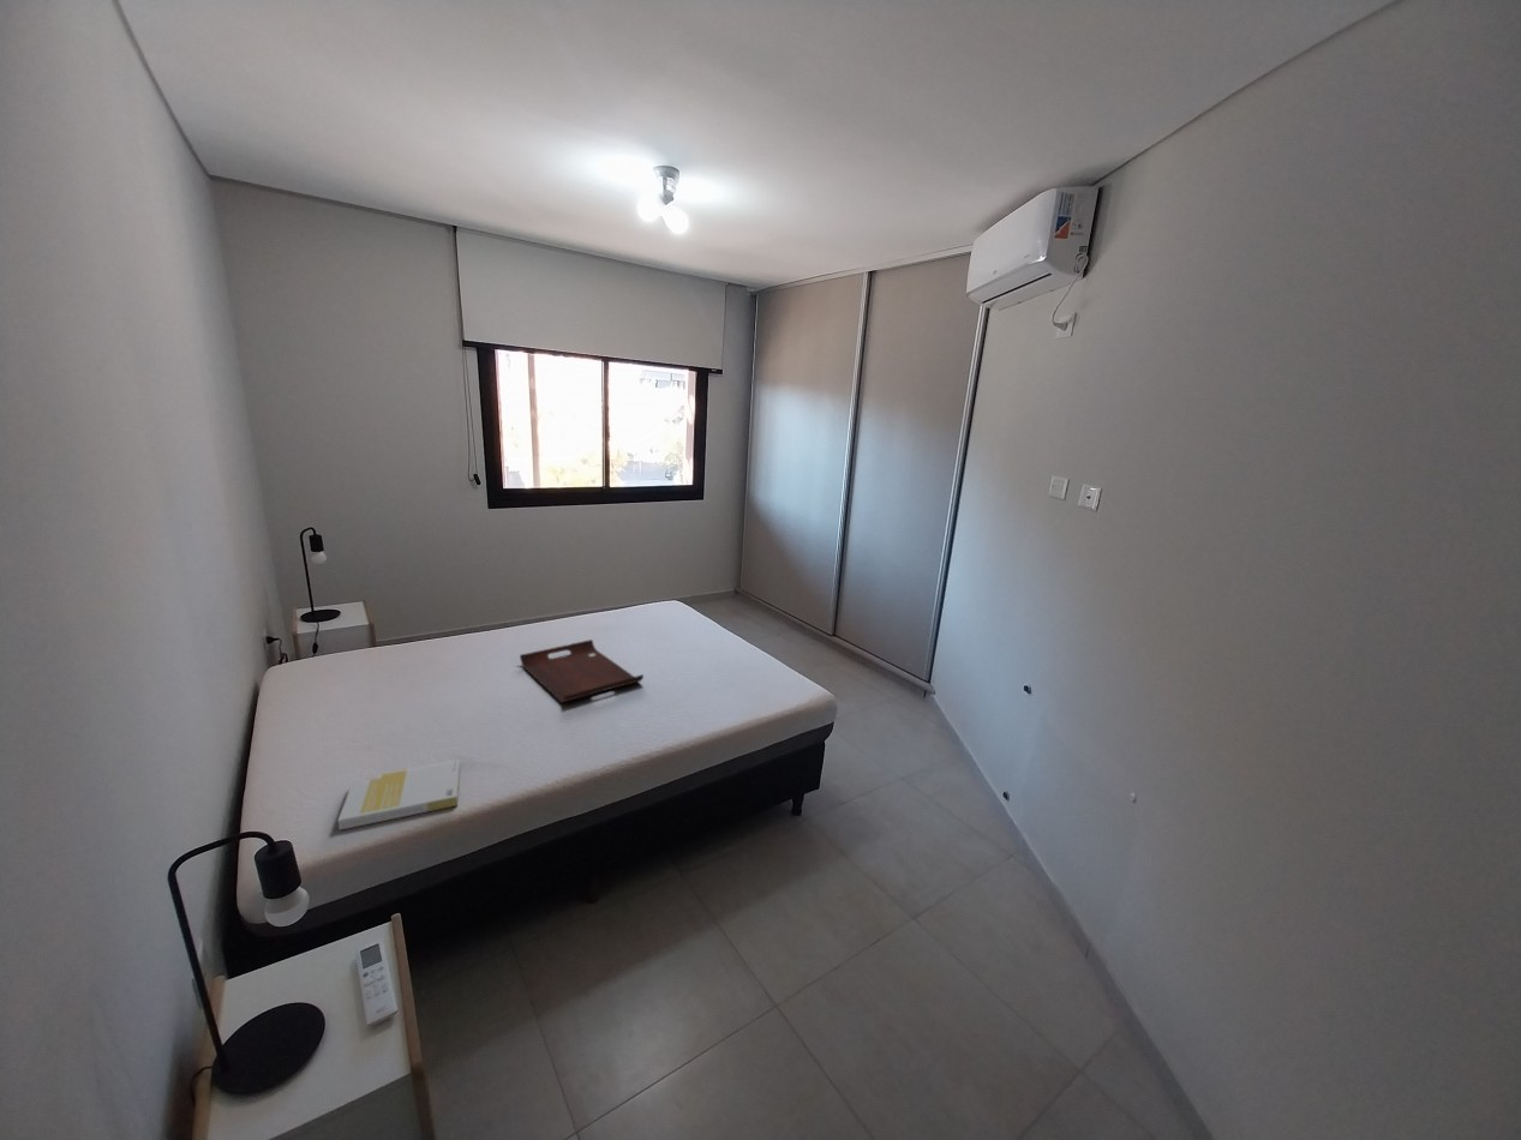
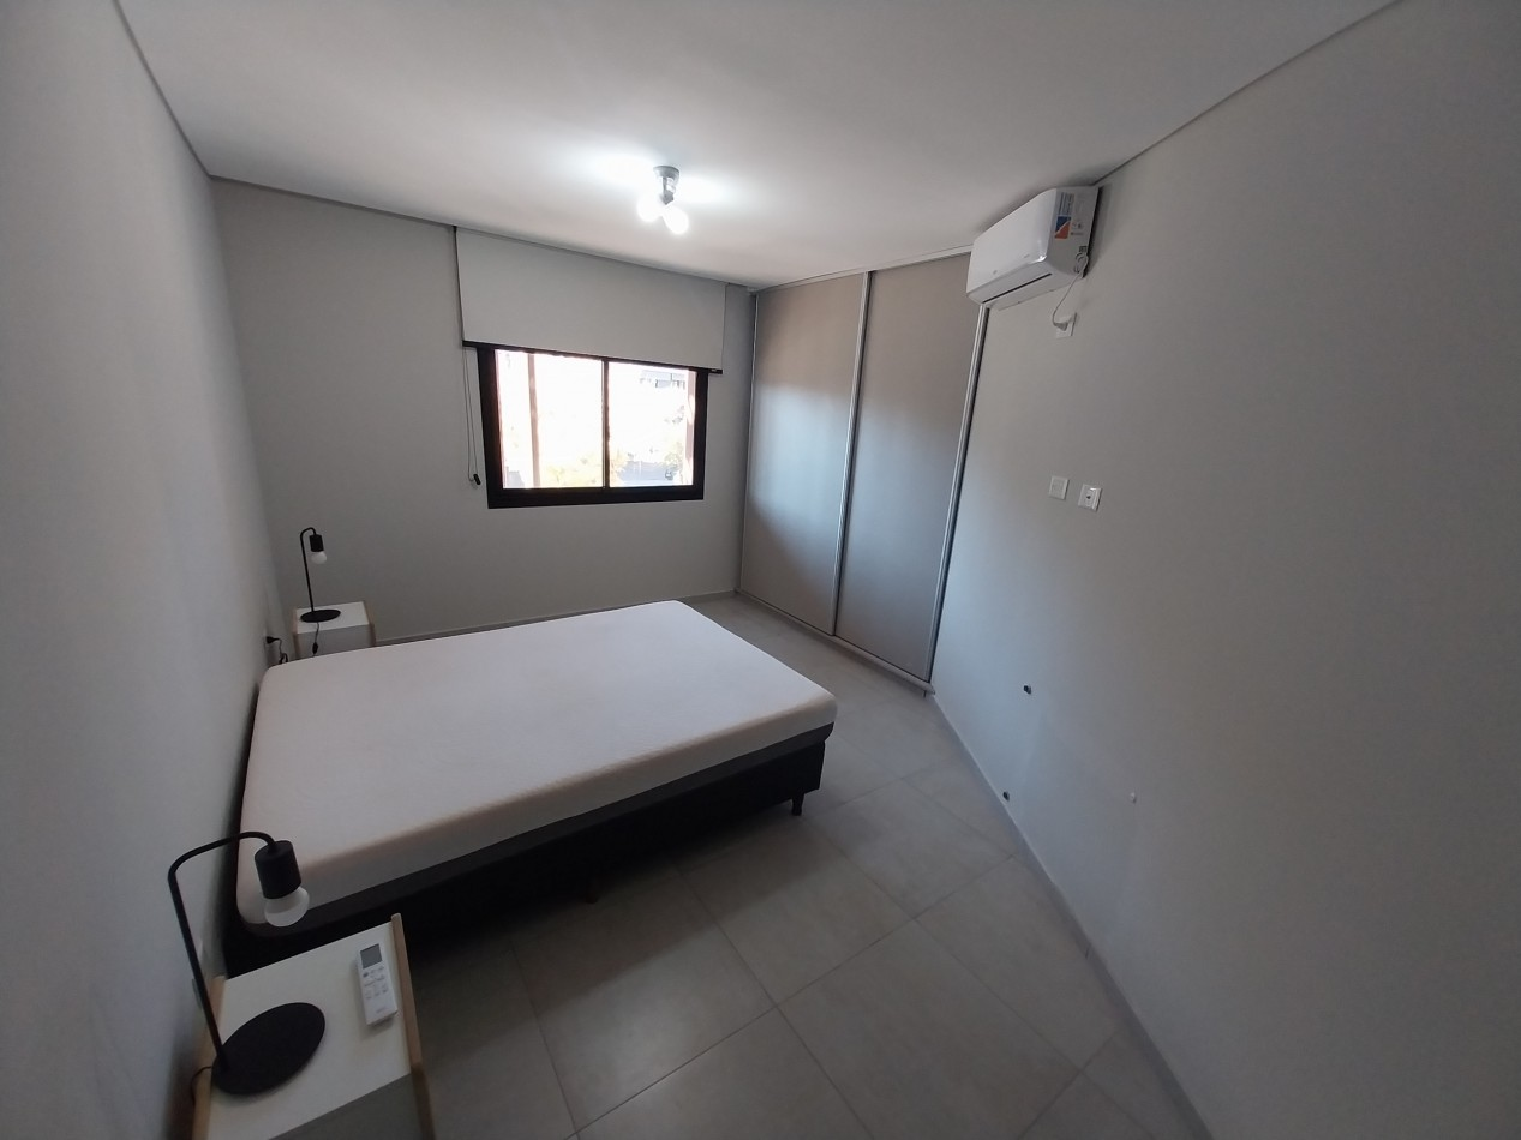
- serving tray [519,638,645,704]
- book [337,758,462,832]
